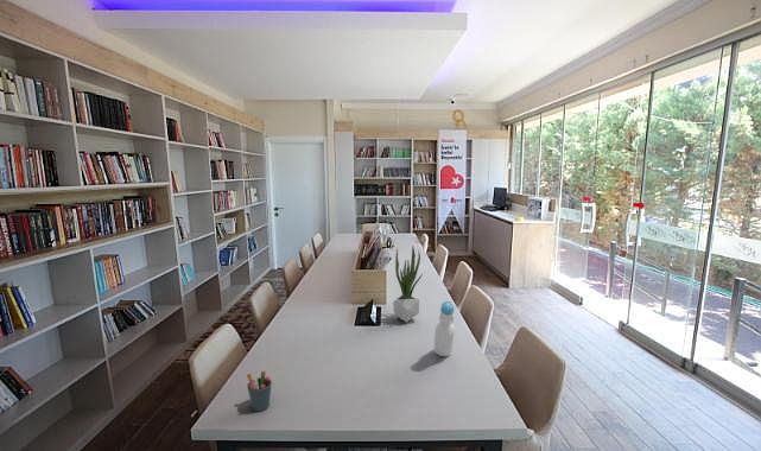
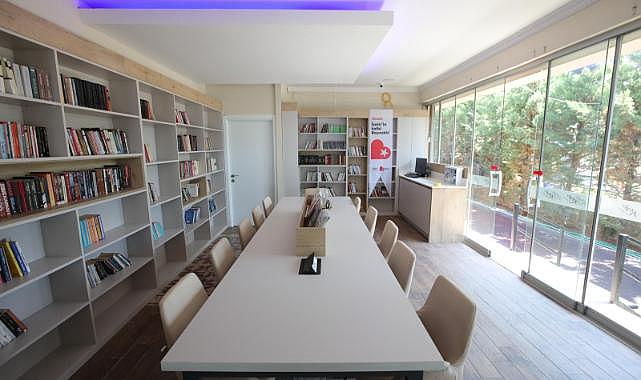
- bottle [433,300,456,357]
- potted plant [392,244,424,324]
- pen holder [246,370,273,412]
